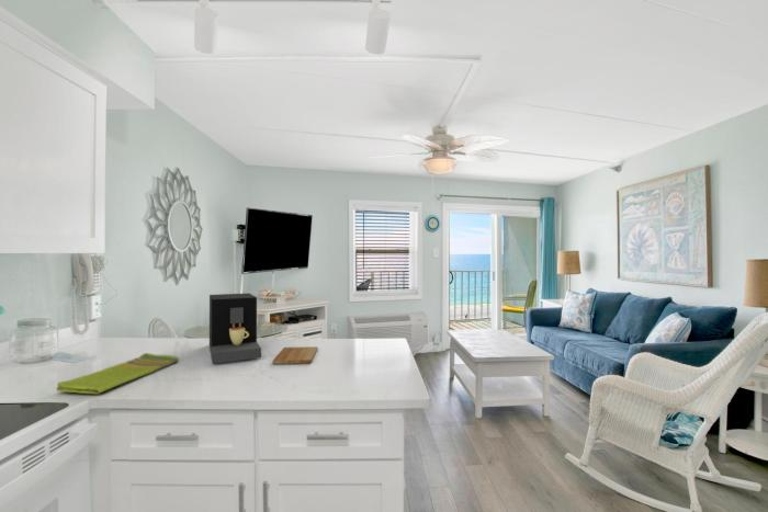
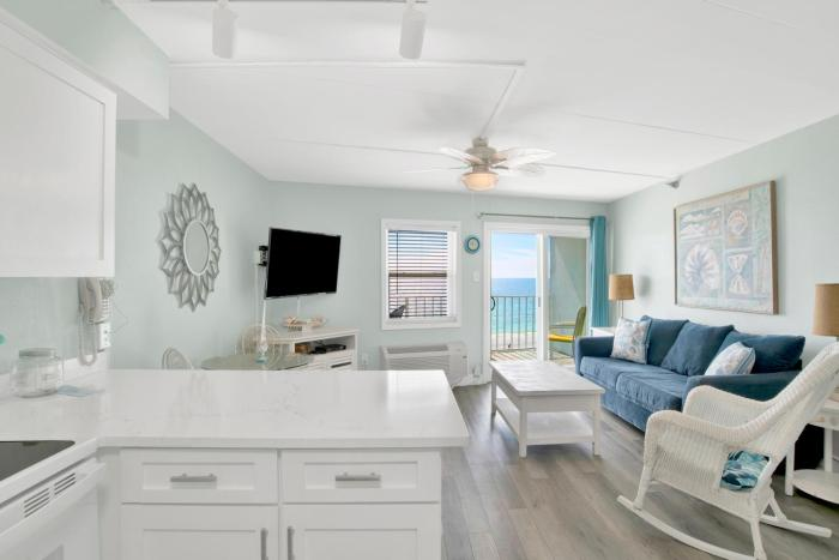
- cutting board [272,345,318,365]
- dish towel [56,352,180,395]
- coffee maker [208,292,262,364]
